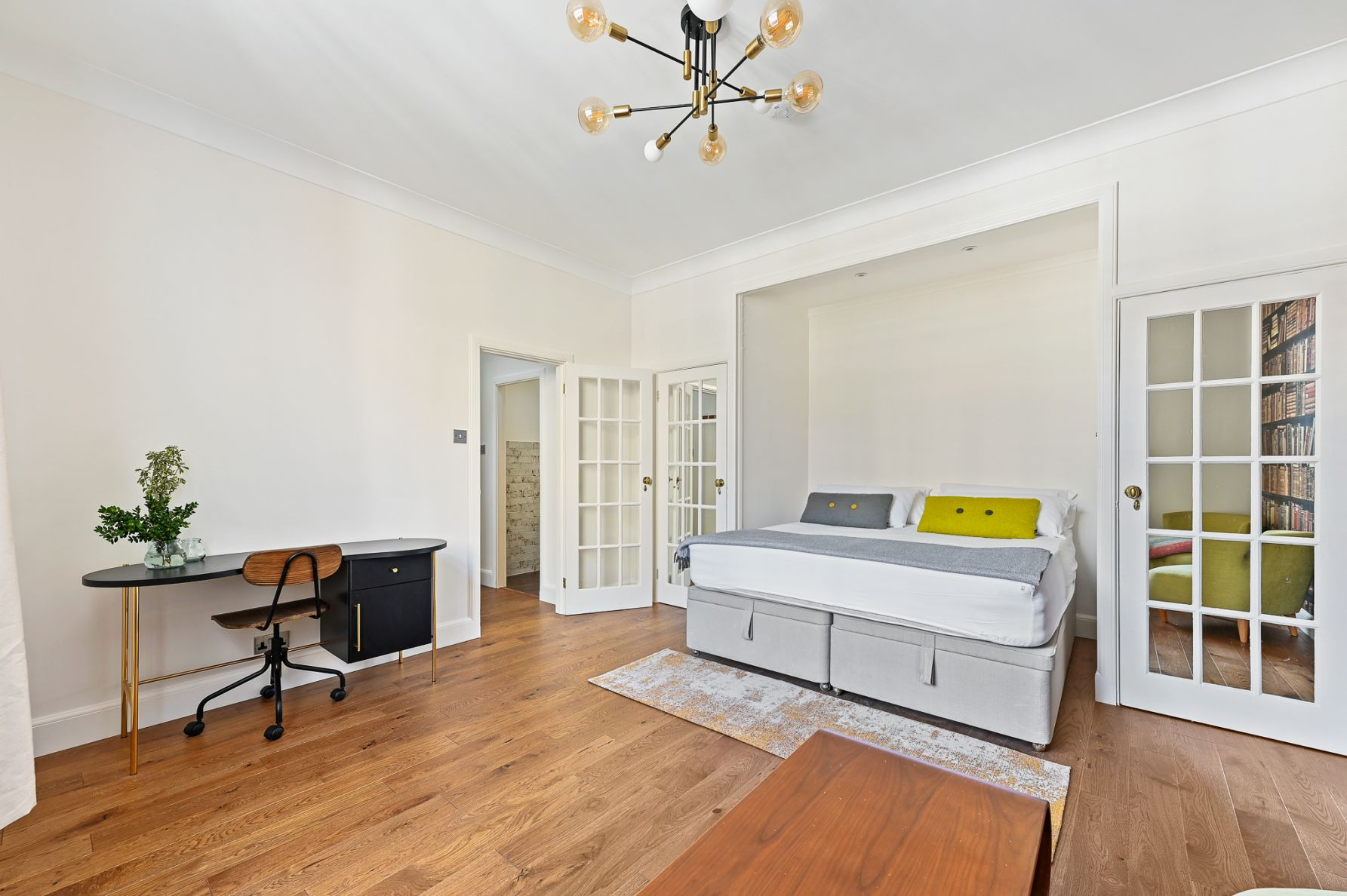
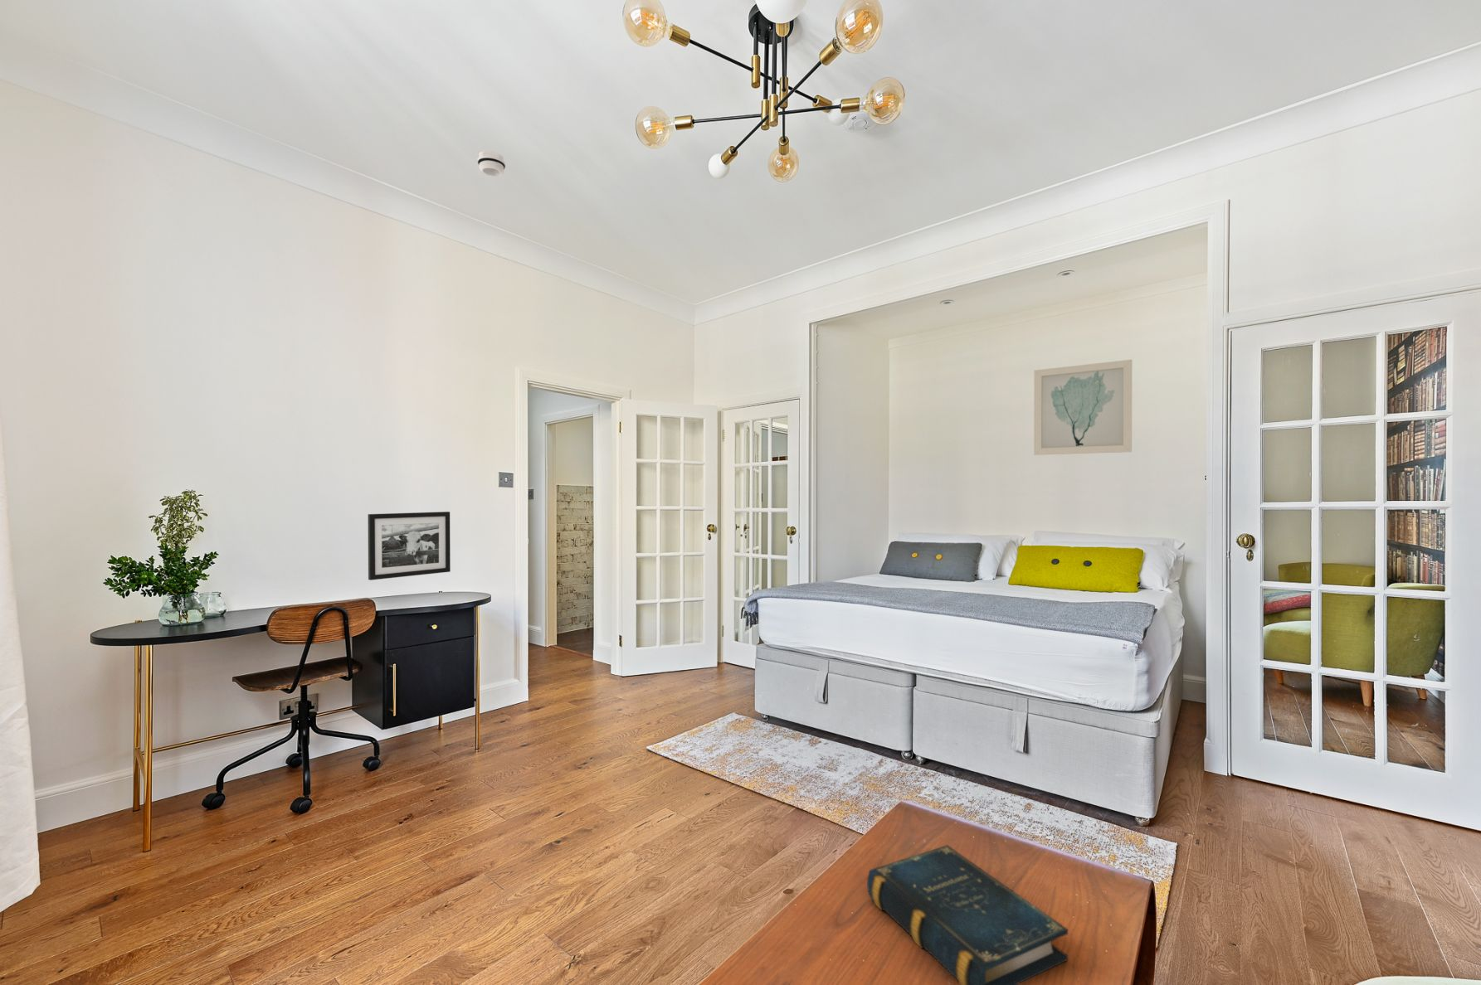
+ smoke detector [476,151,506,177]
+ book [866,844,1069,985]
+ picture frame [367,511,452,582]
+ wall art [1034,359,1132,456]
